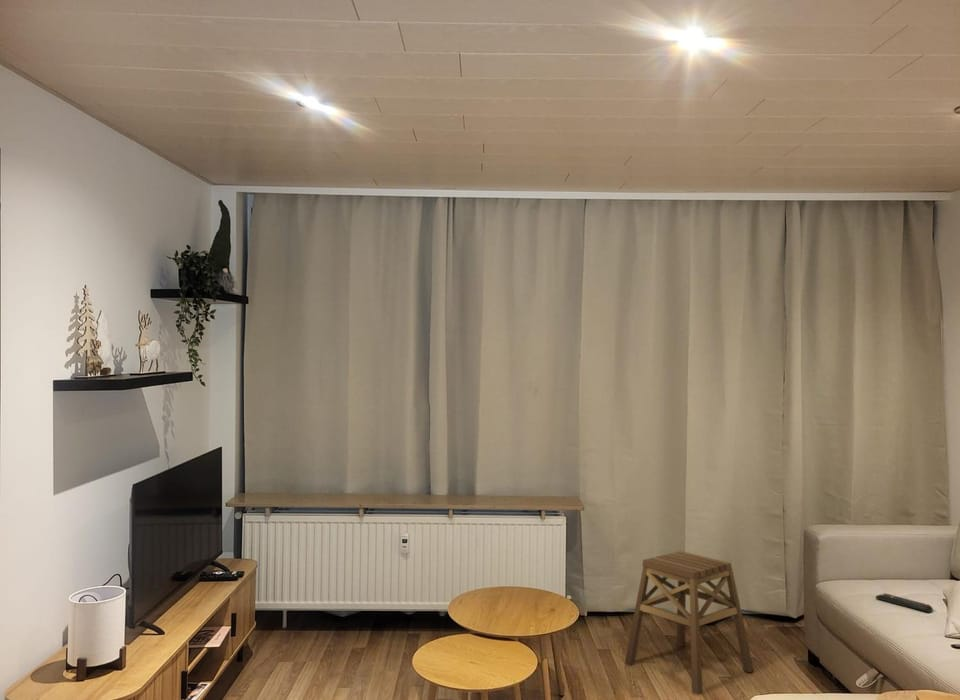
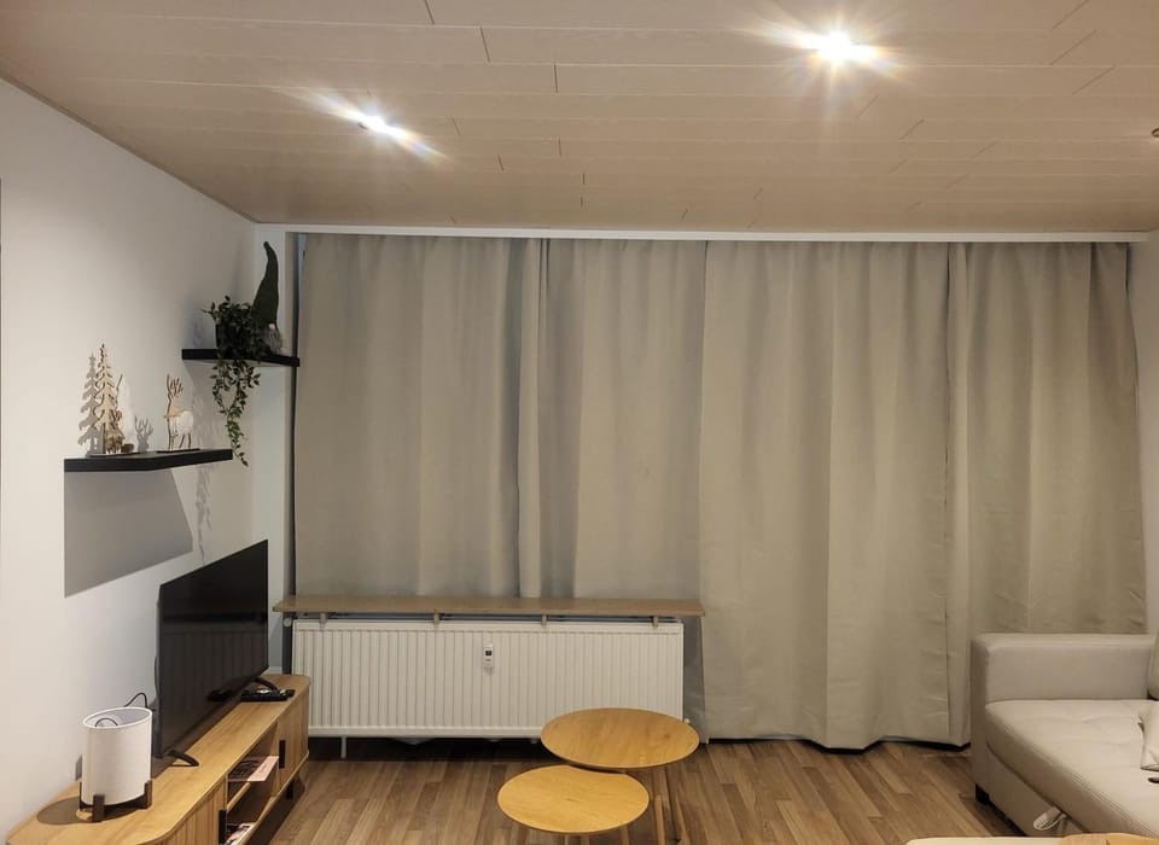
- stool [624,550,755,696]
- remote control [875,592,934,614]
